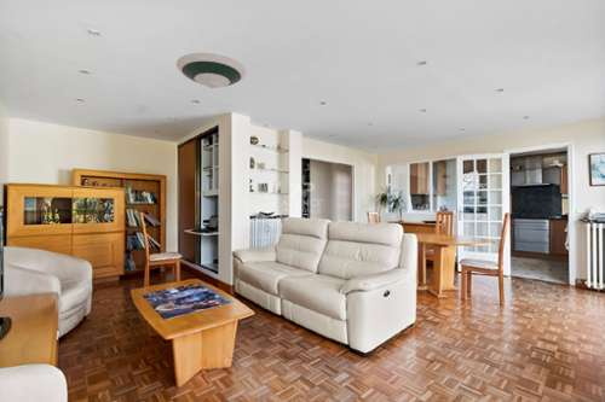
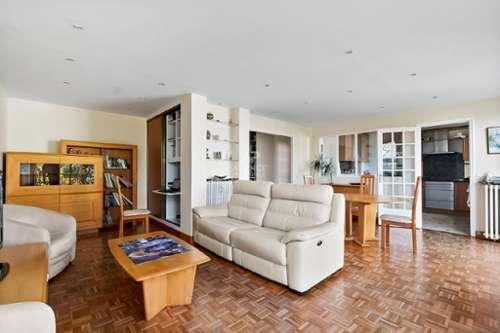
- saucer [175,52,247,89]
